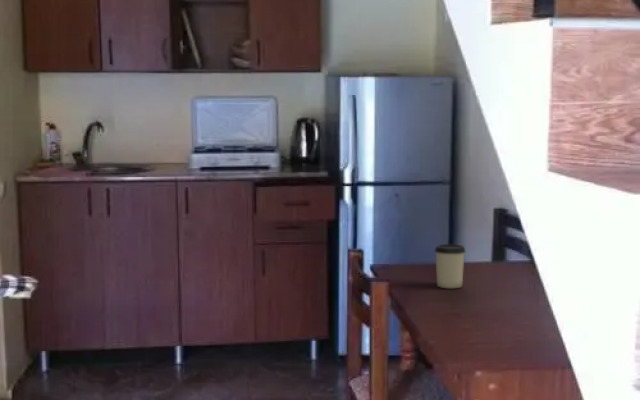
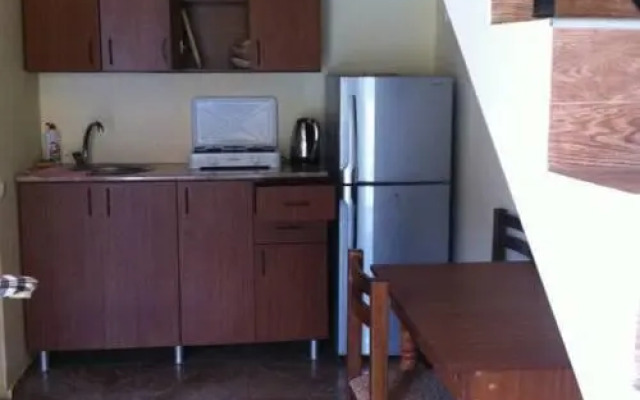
- cup [434,243,466,289]
